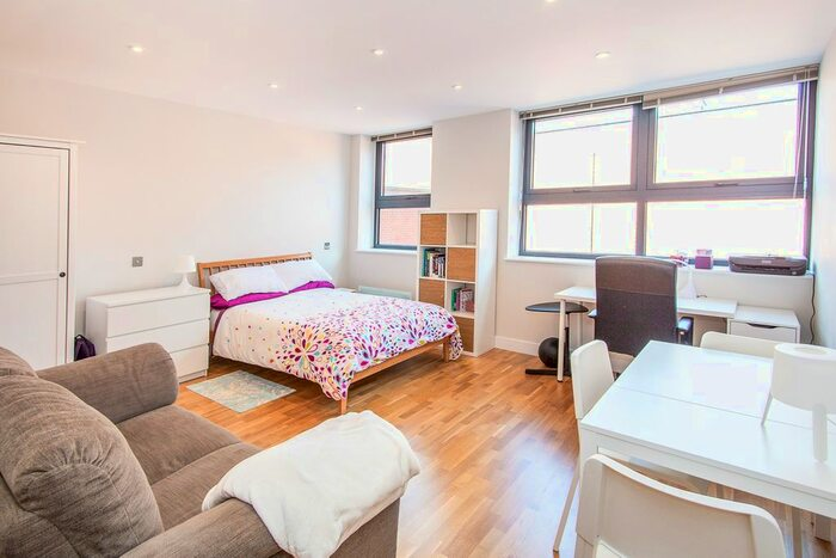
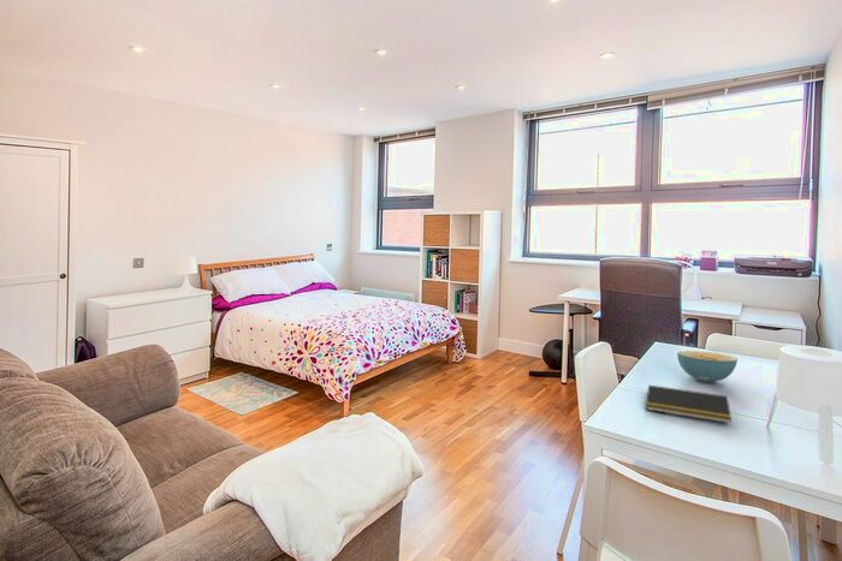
+ cereal bowl [676,350,739,384]
+ notepad [645,384,733,424]
